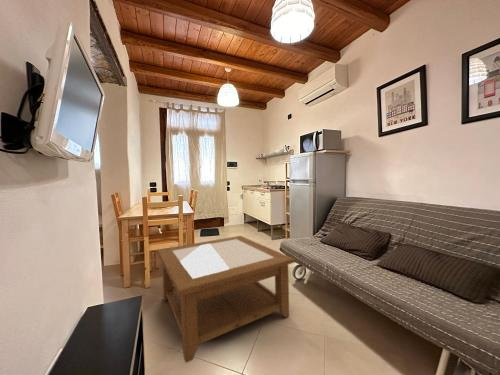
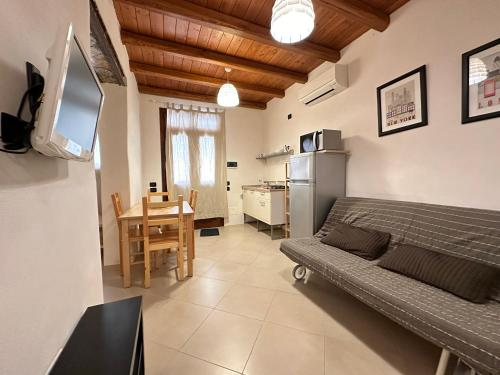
- coffee table [156,235,295,364]
